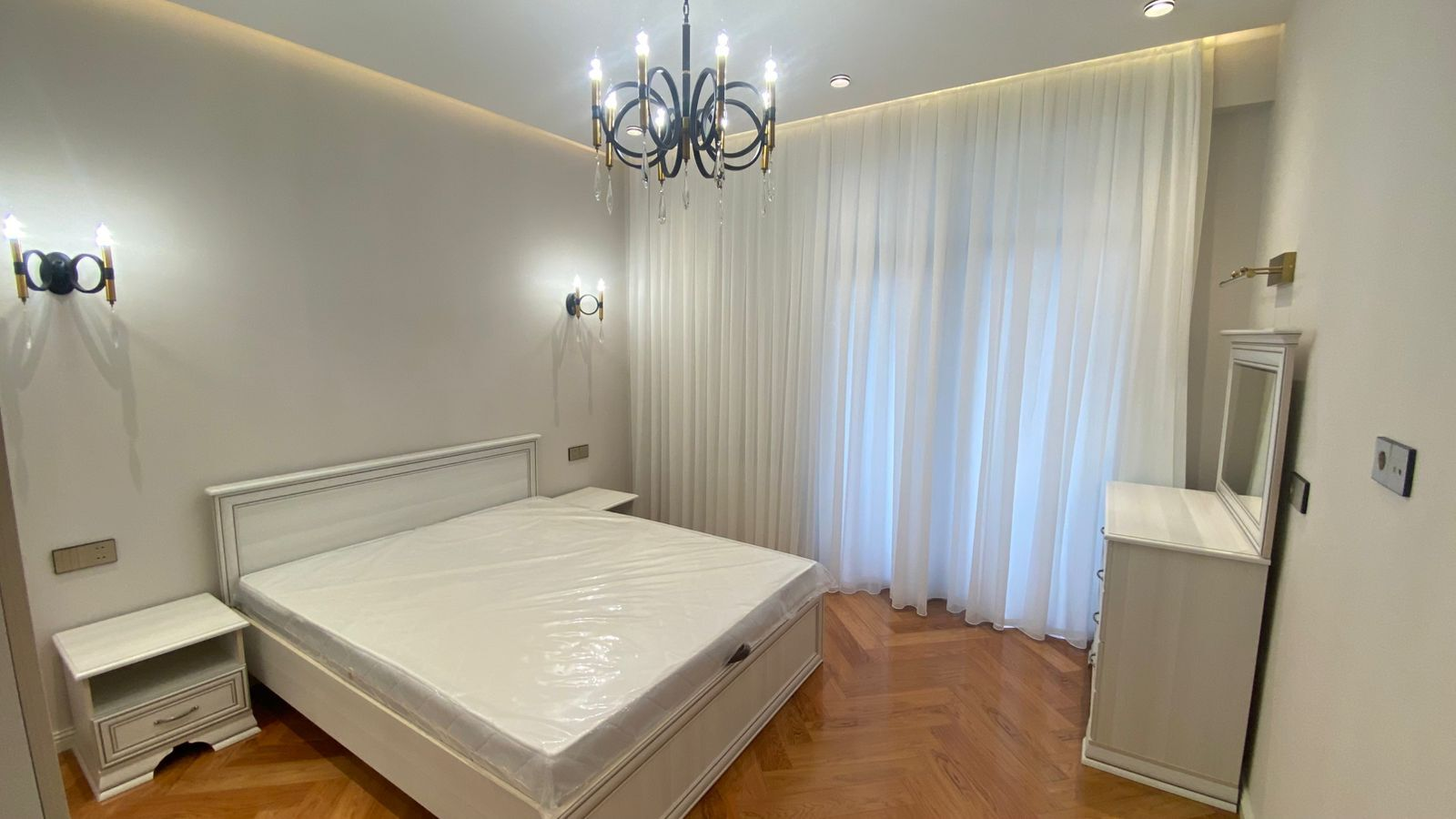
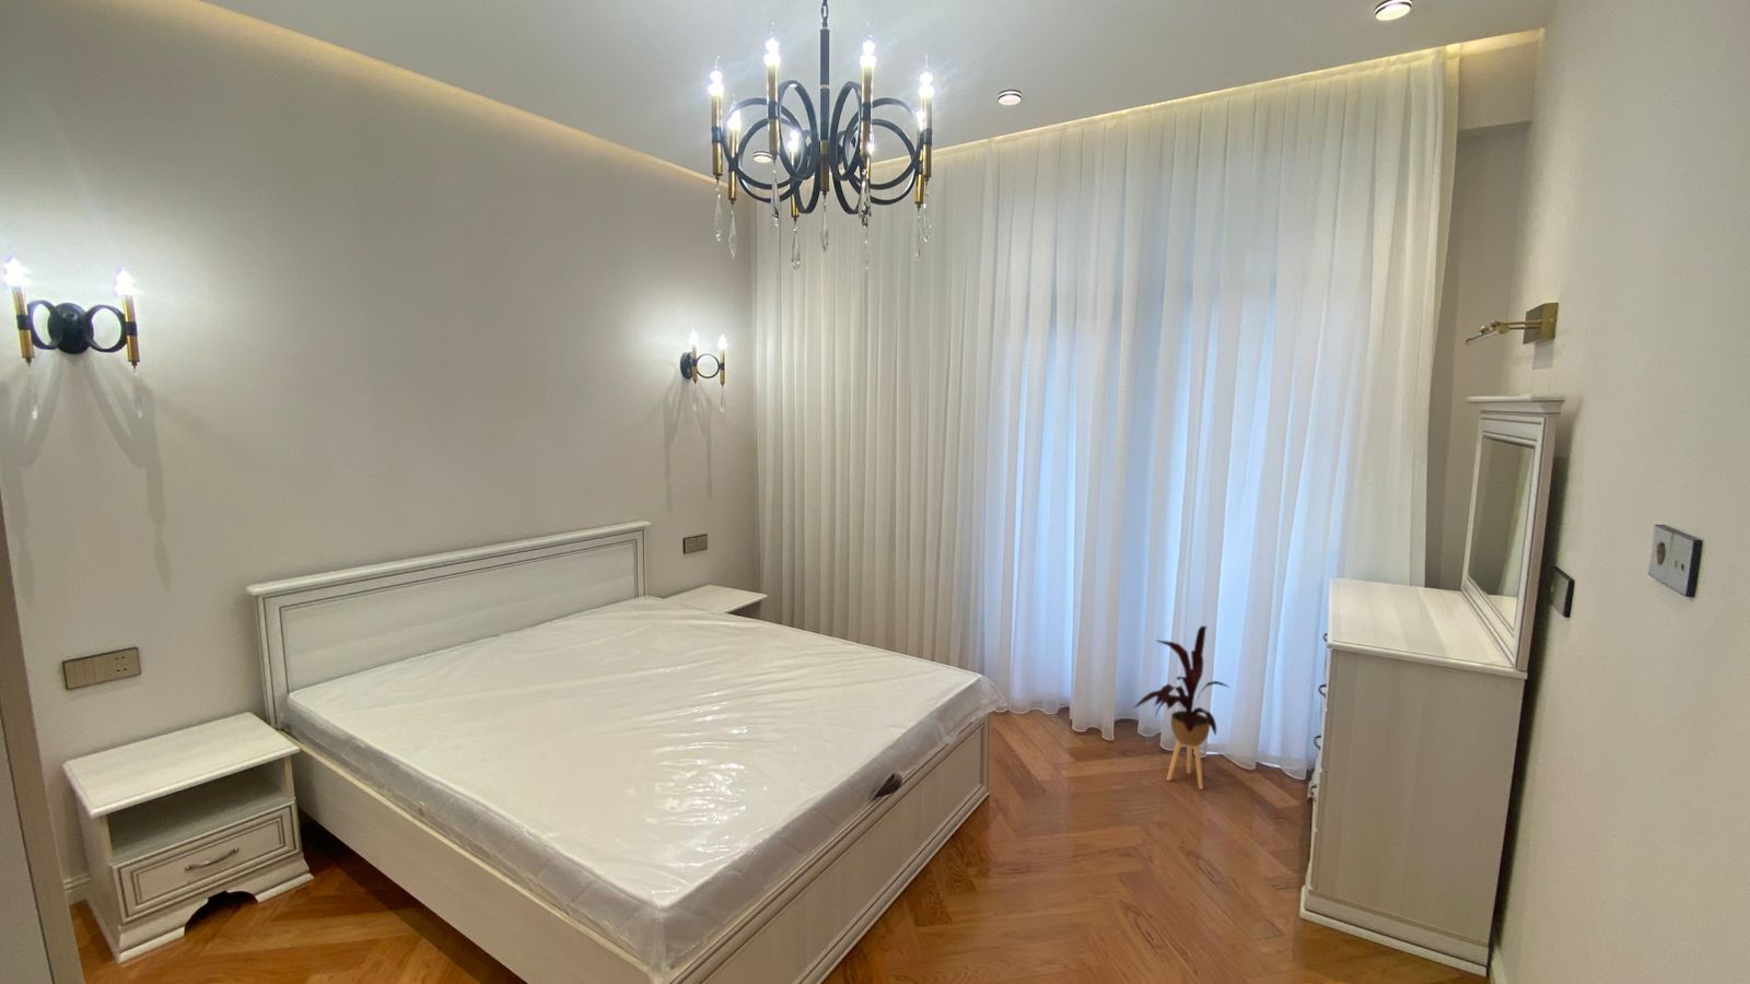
+ house plant [1132,625,1232,791]
